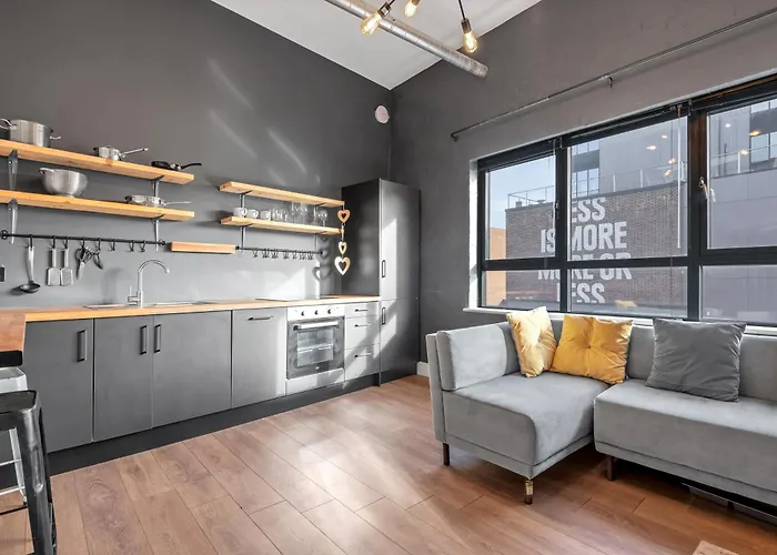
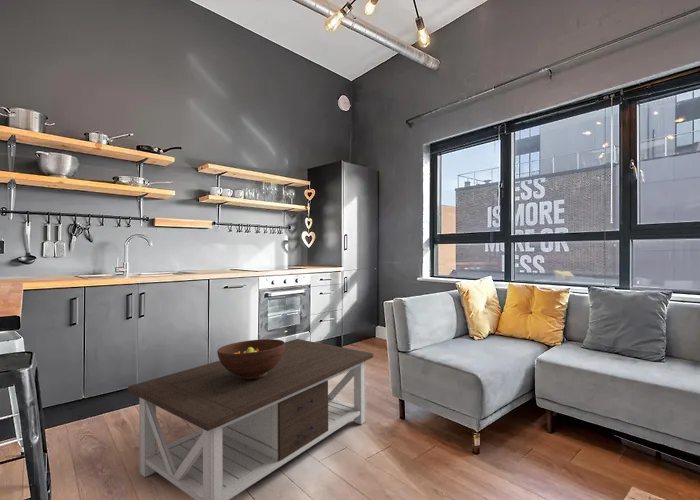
+ coffee table [127,338,374,500]
+ fruit bowl [216,338,285,380]
